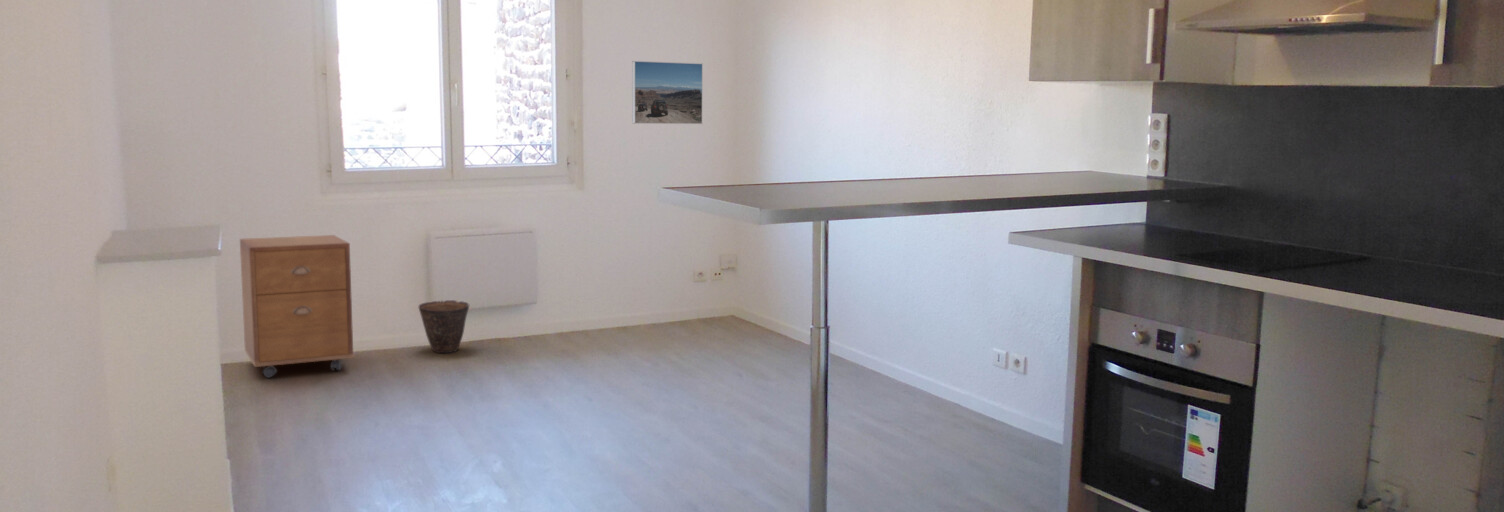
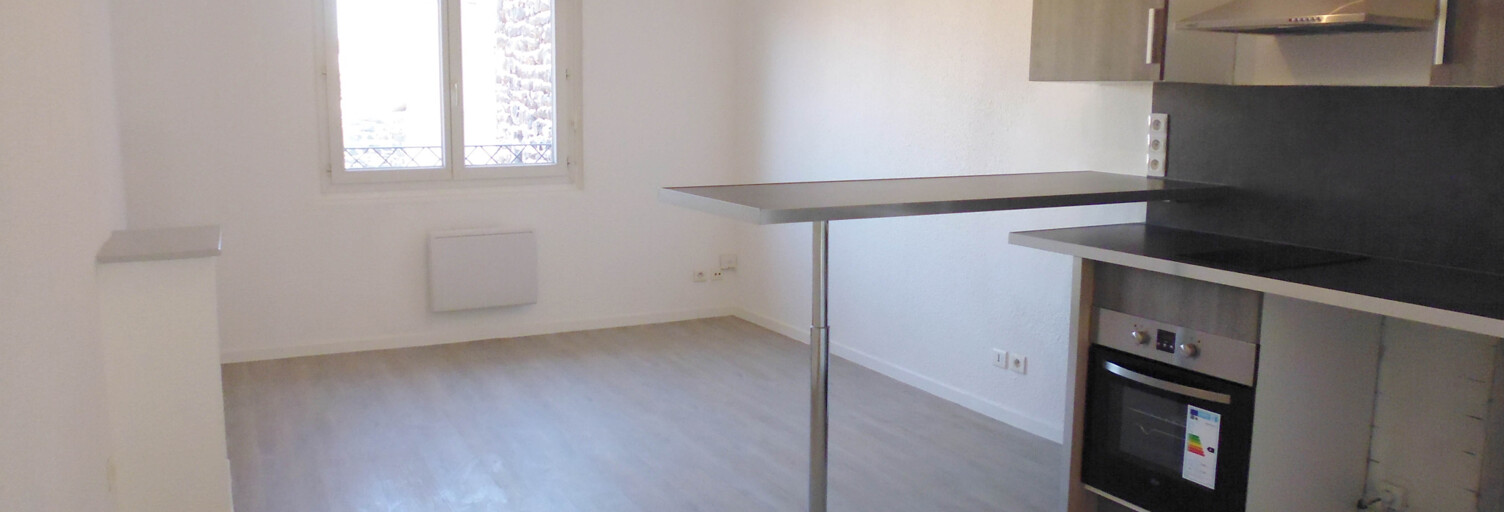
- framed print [631,60,704,125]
- cabinet [239,234,354,379]
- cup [418,299,470,354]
